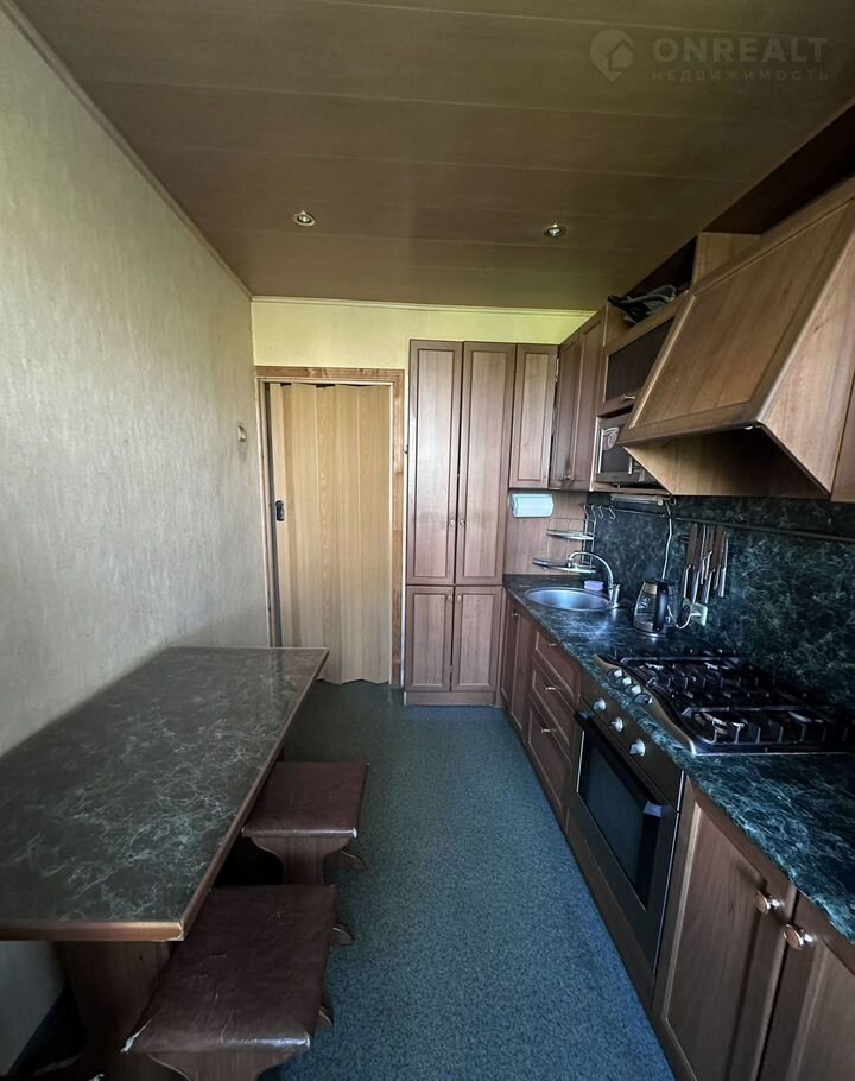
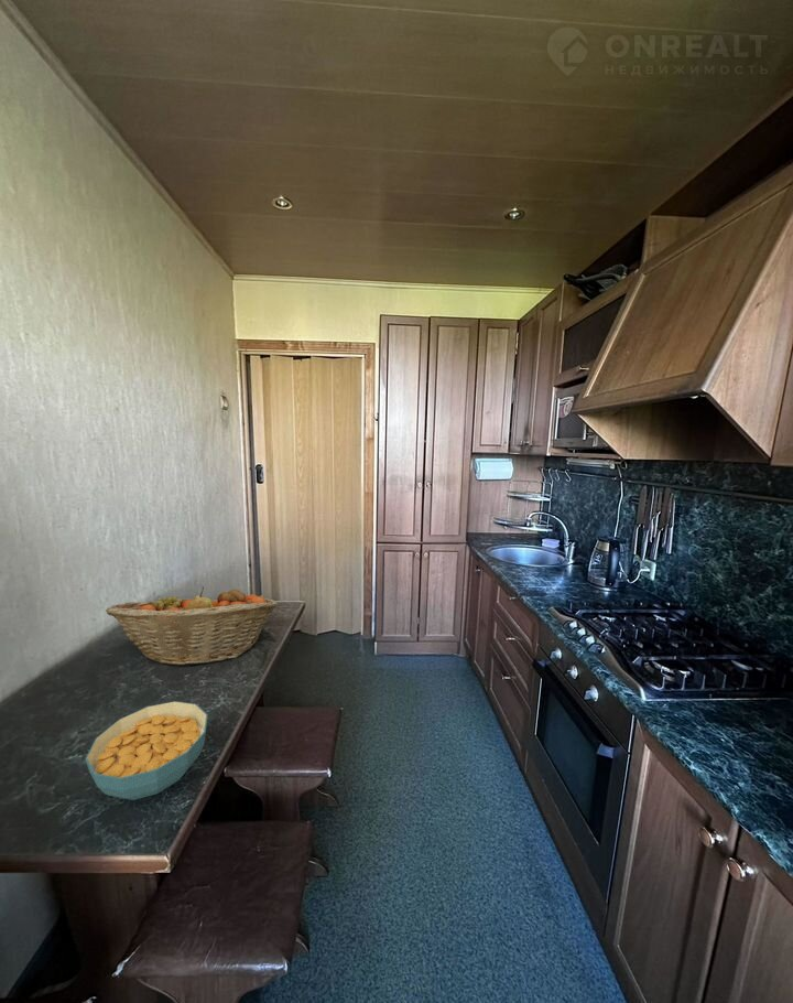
+ fruit basket [105,585,279,667]
+ cereal bowl [85,700,209,801]
